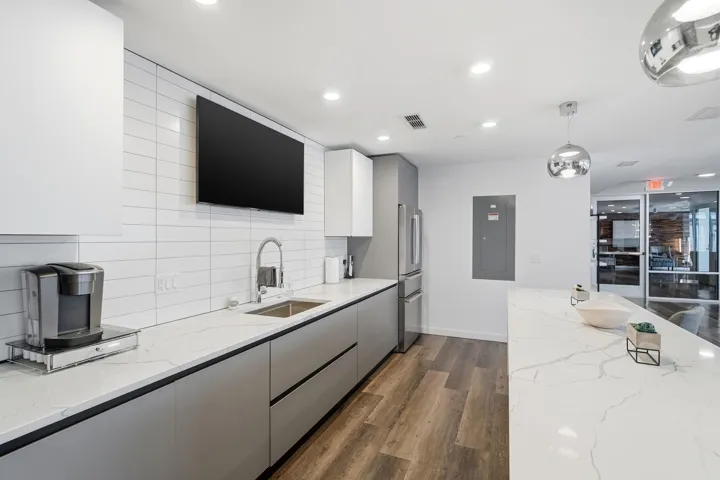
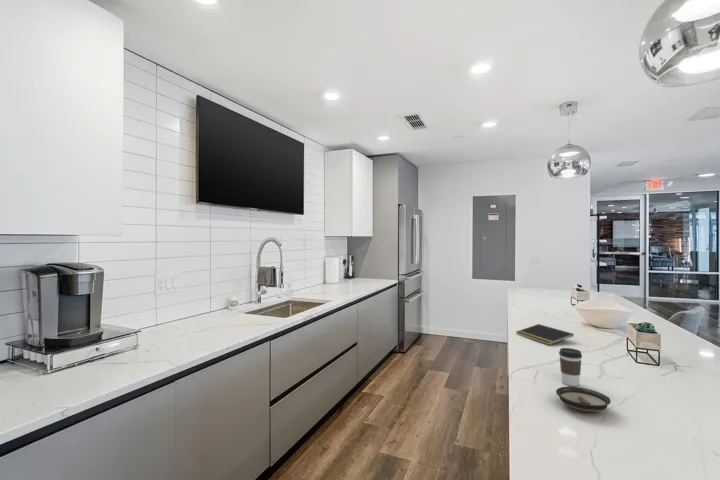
+ coffee cup [558,347,583,387]
+ saucer [555,386,612,413]
+ notepad [515,323,575,346]
